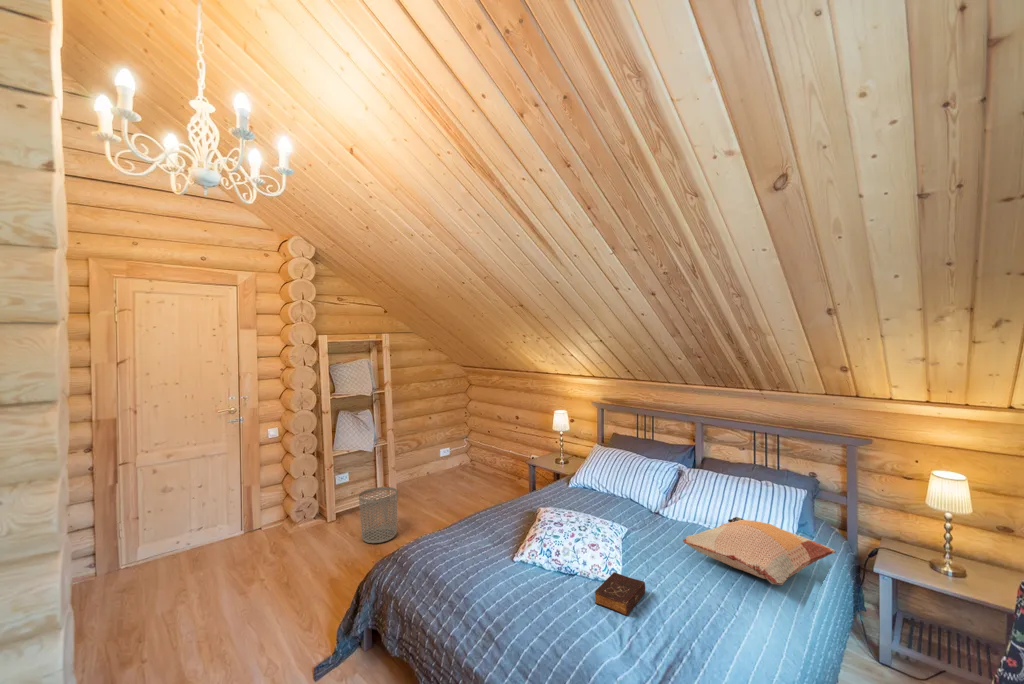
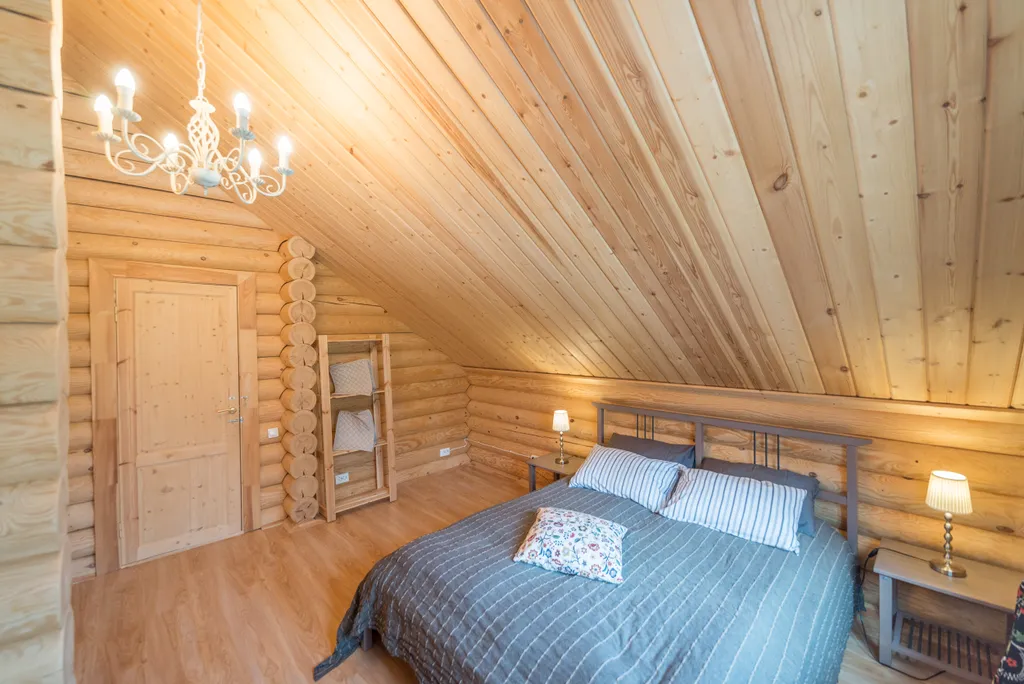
- decorative pillow [682,516,837,586]
- book [594,571,646,617]
- waste bin [358,486,399,544]
